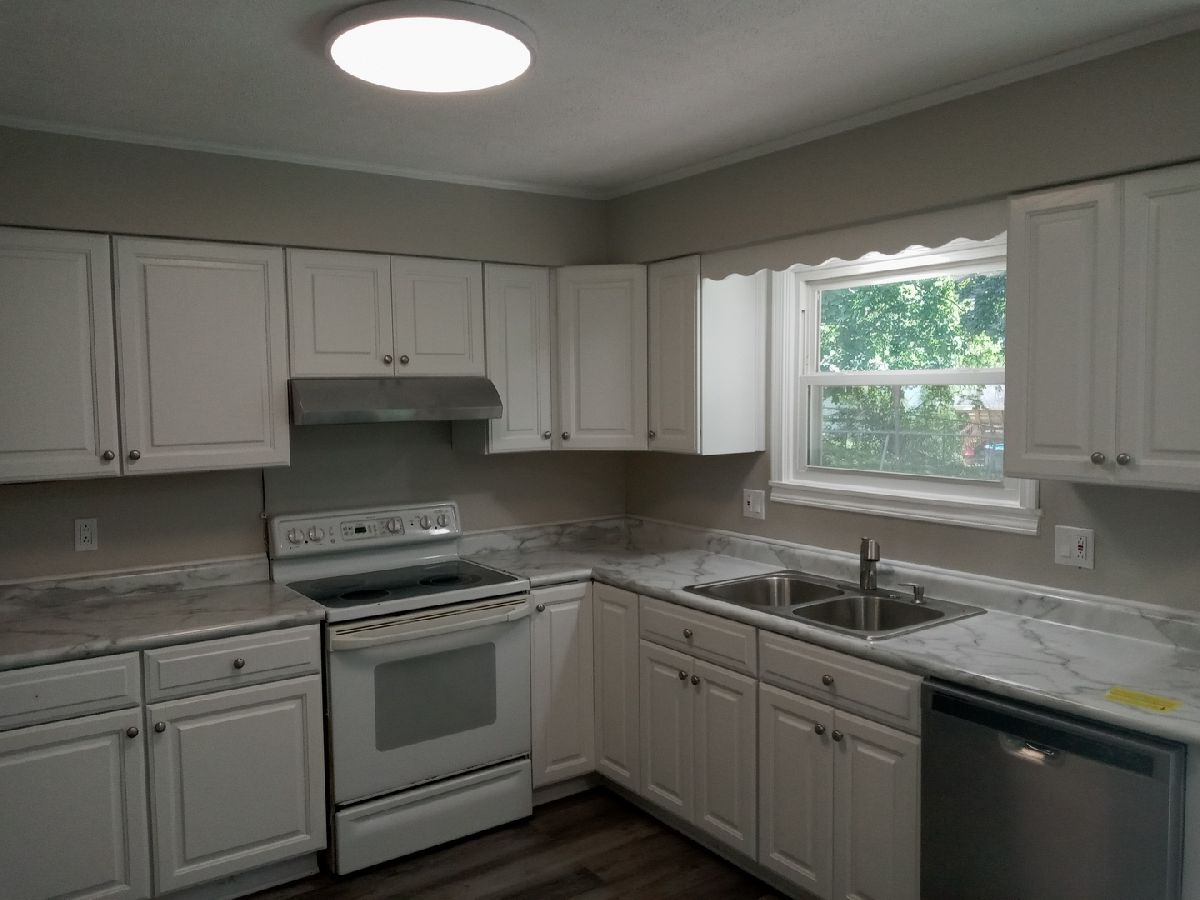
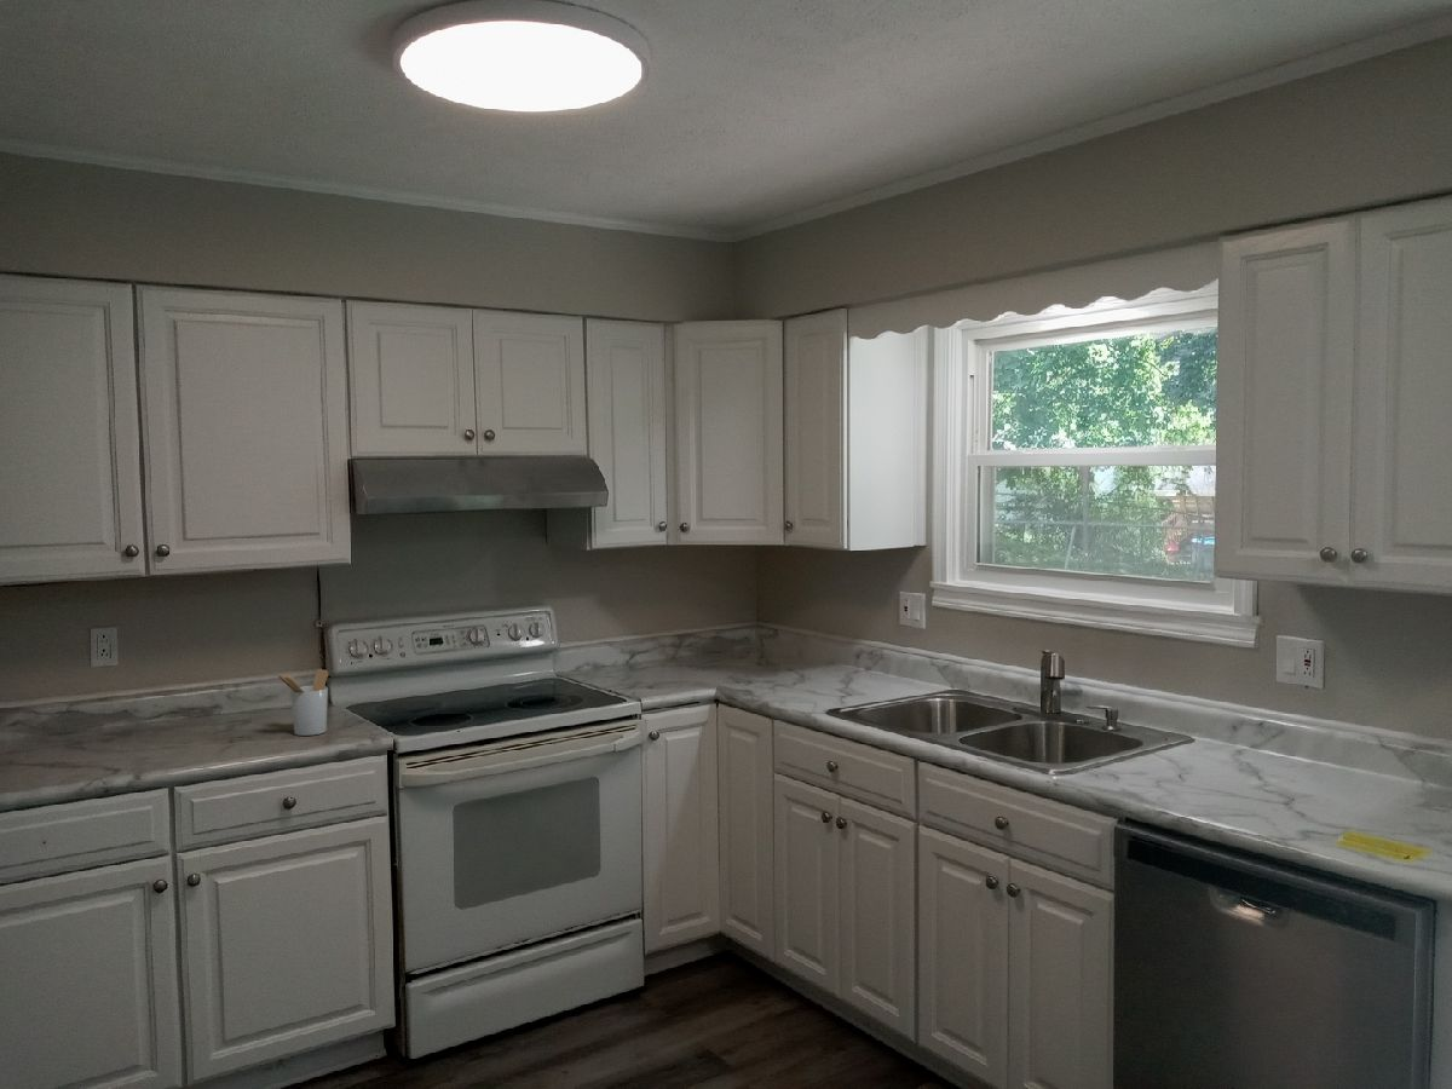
+ utensil holder [276,668,329,737]
